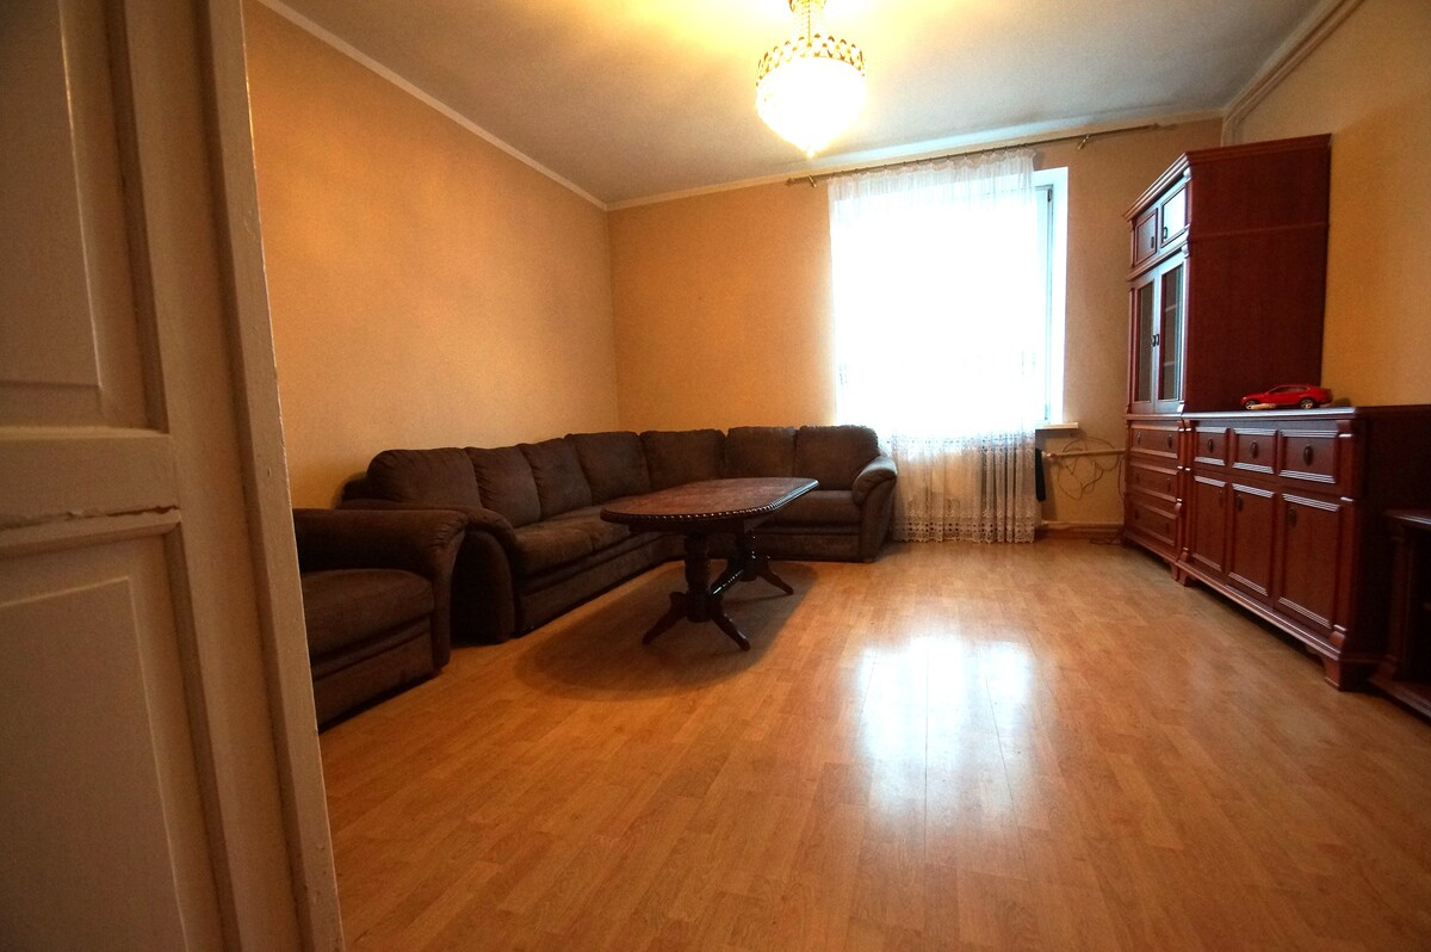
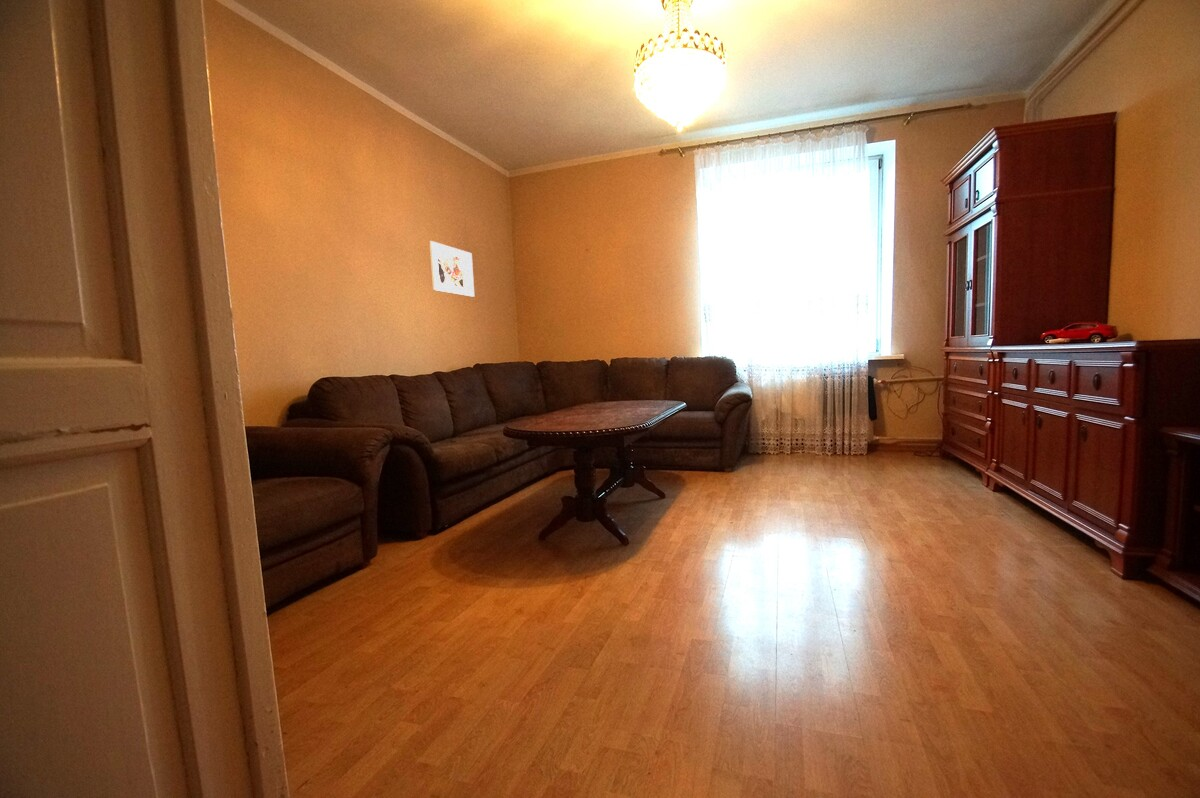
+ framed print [428,240,475,298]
